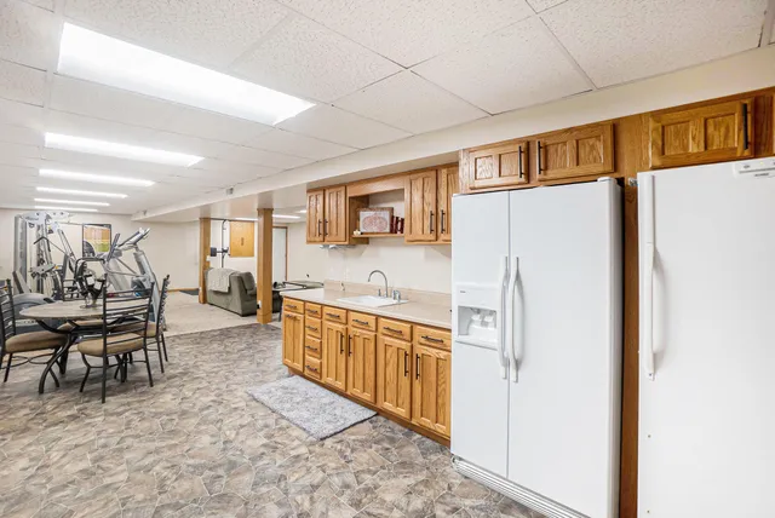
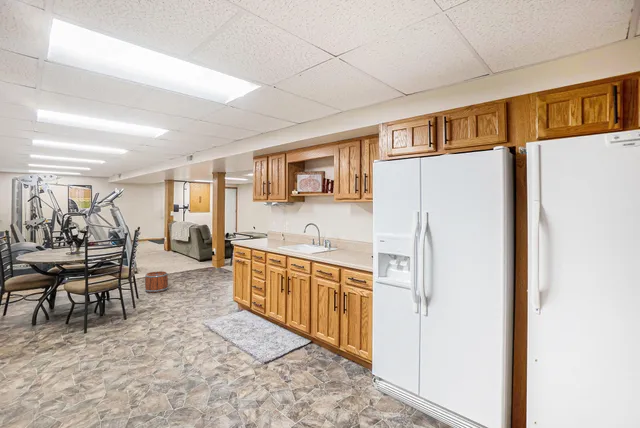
+ bucket [144,270,169,293]
